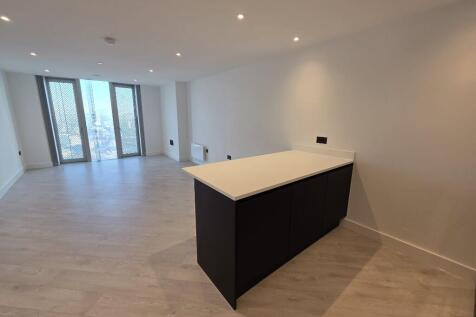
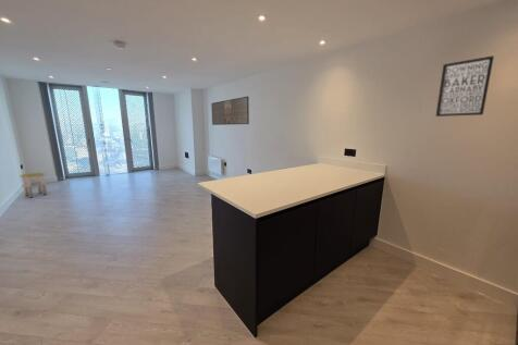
+ stool [18,172,48,199]
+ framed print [210,96,250,126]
+ wall art [435,54,495,118]
